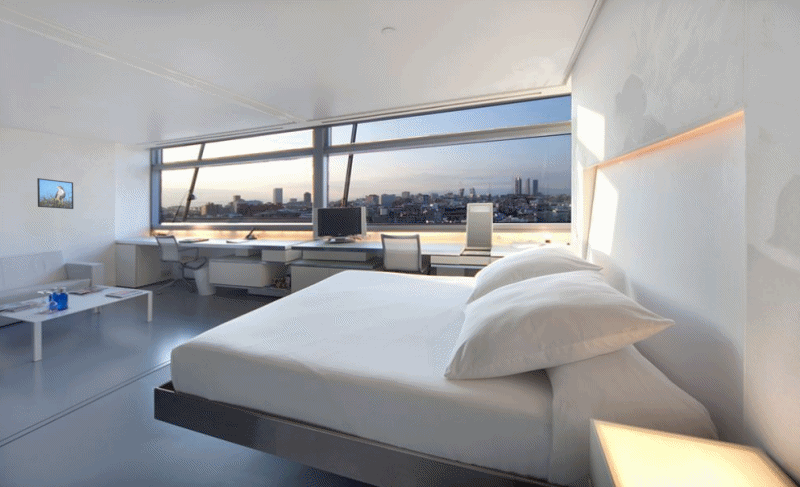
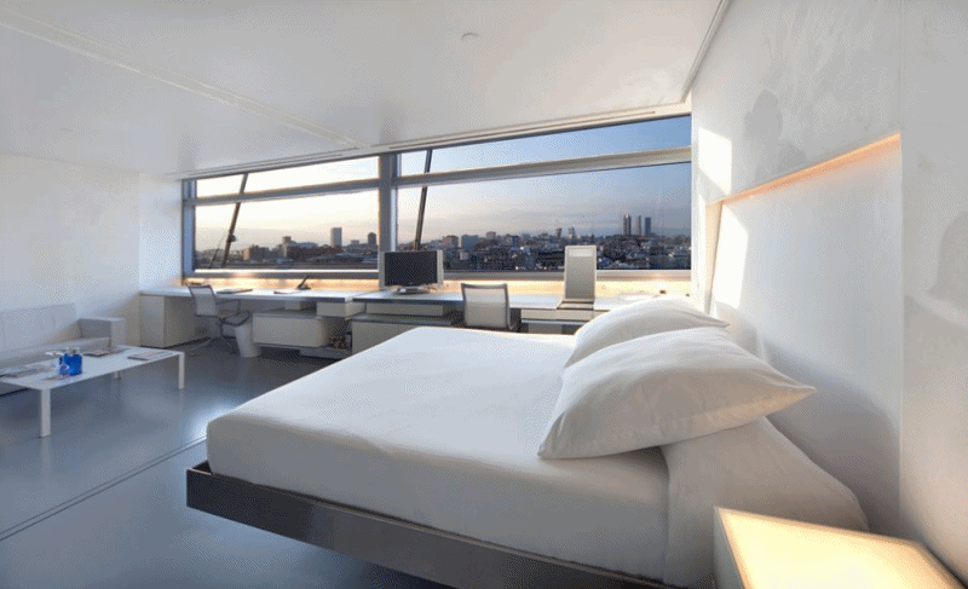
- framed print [36,177,74,210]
